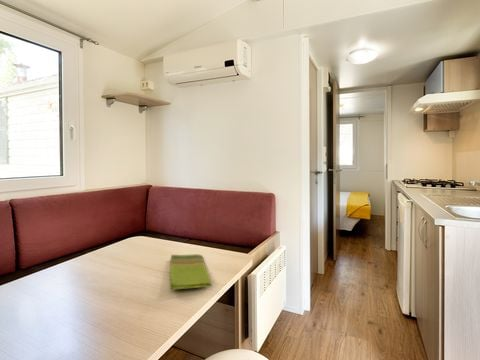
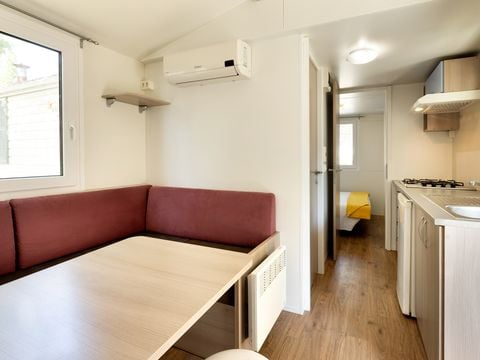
- dish towel [169,253,213,290]
